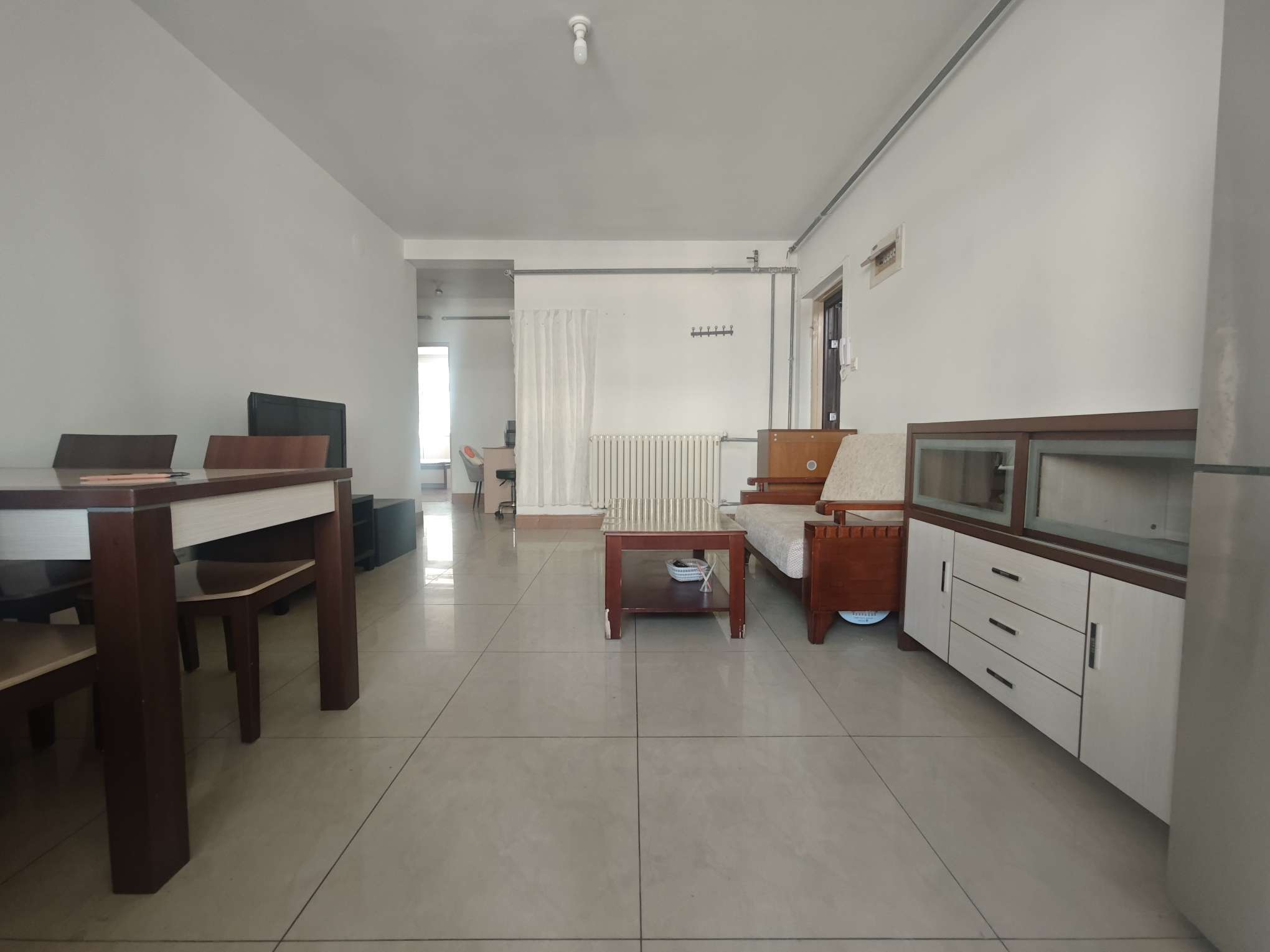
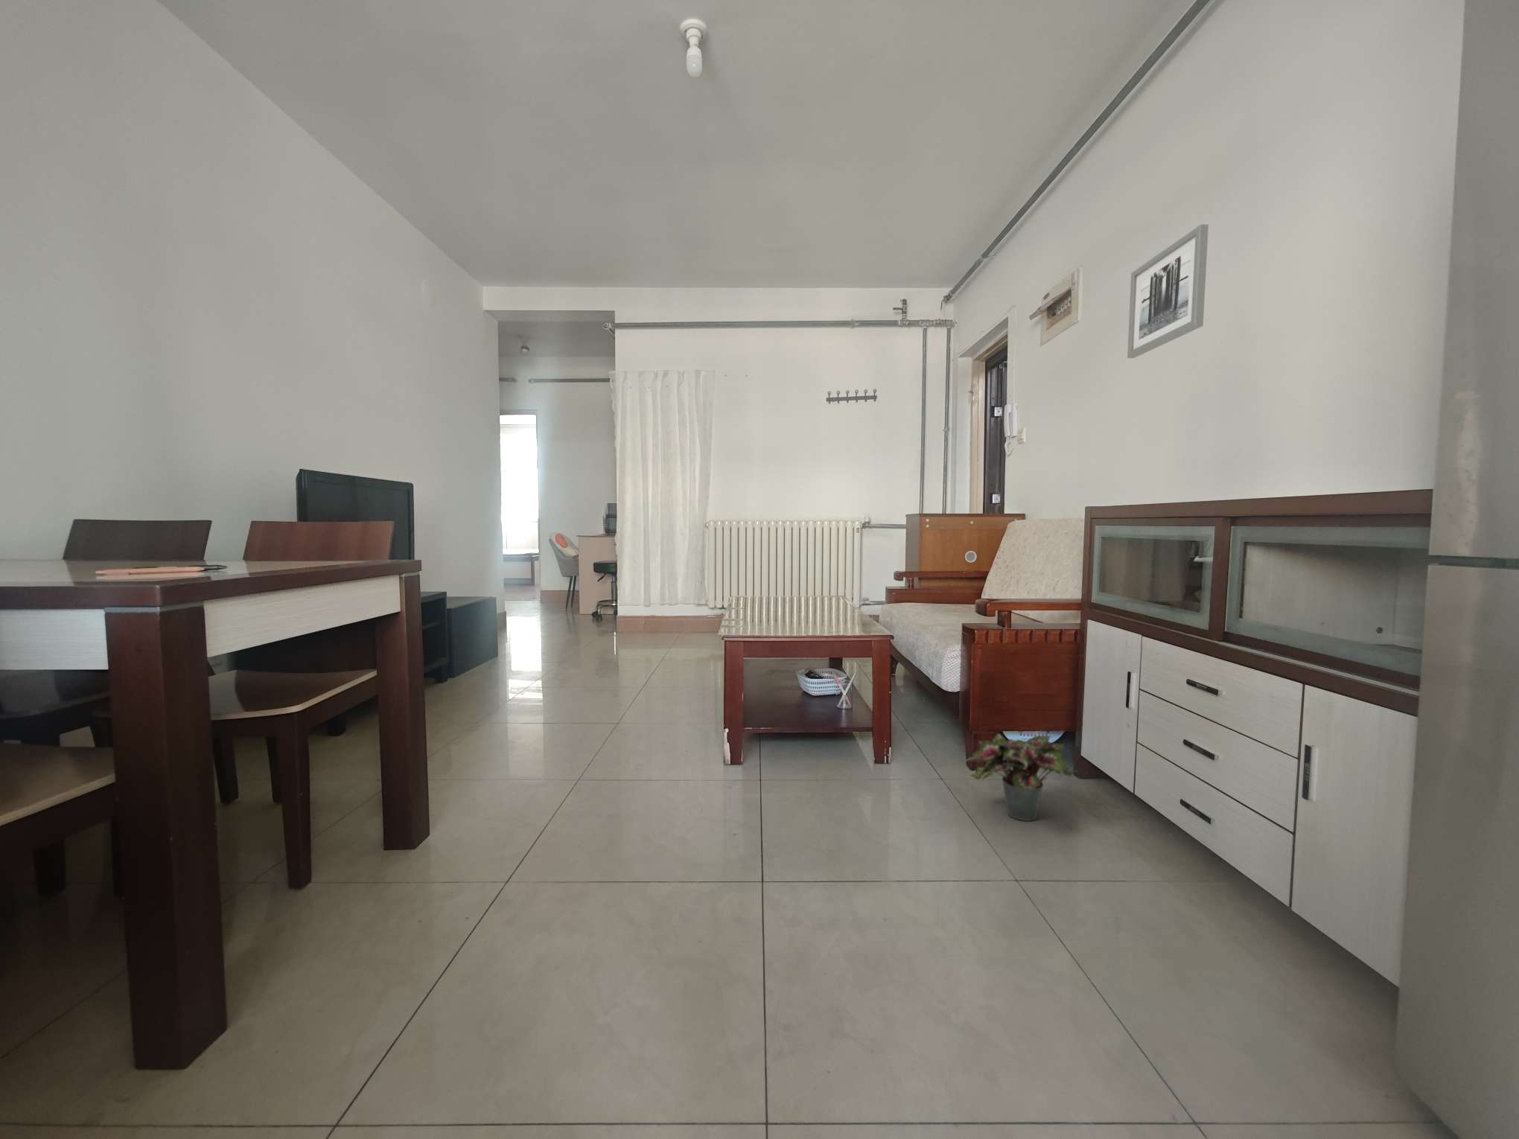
+ potted plant [962,732,1081,822]
+ wall art [1127,224,1209,359]
